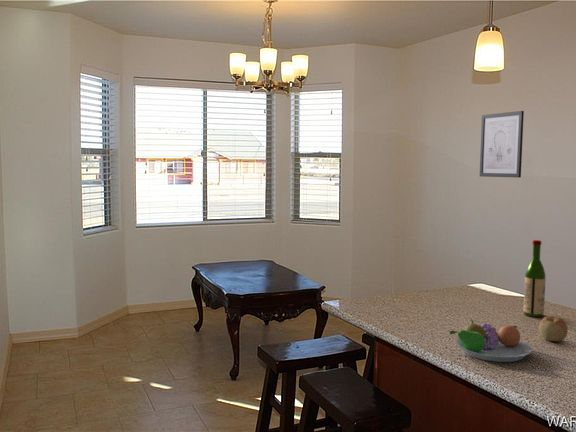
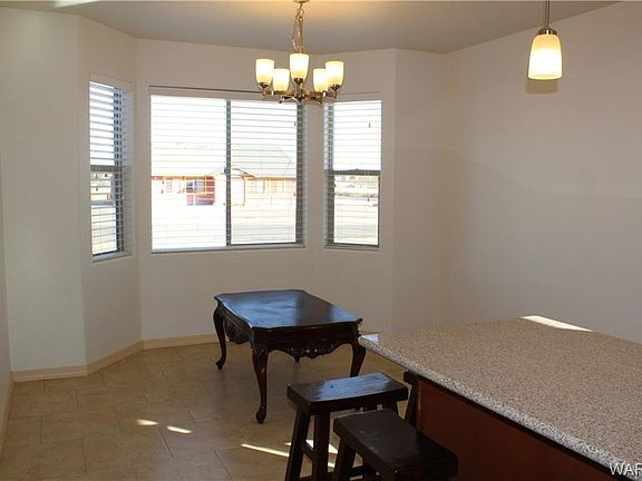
- wine bottle [523,239,547,318]
- wall art [479,110,525,178]
- fruit bowl [449,318,533,363]
- apple [538,314,569,342]
